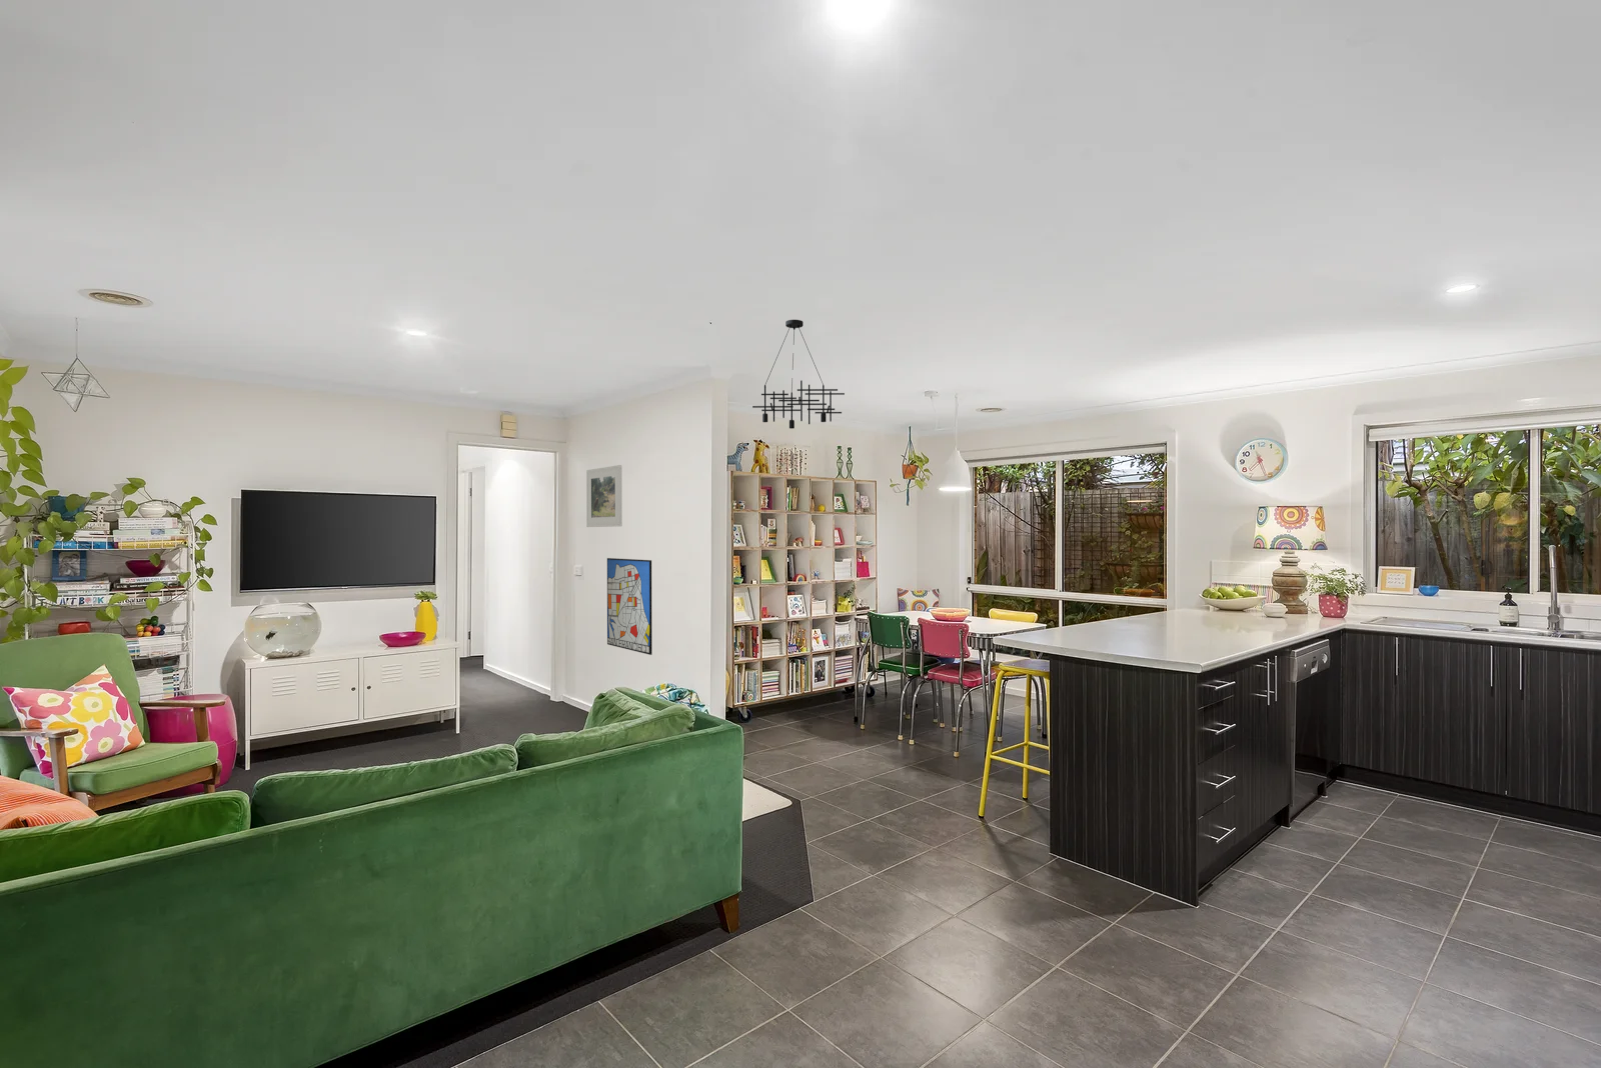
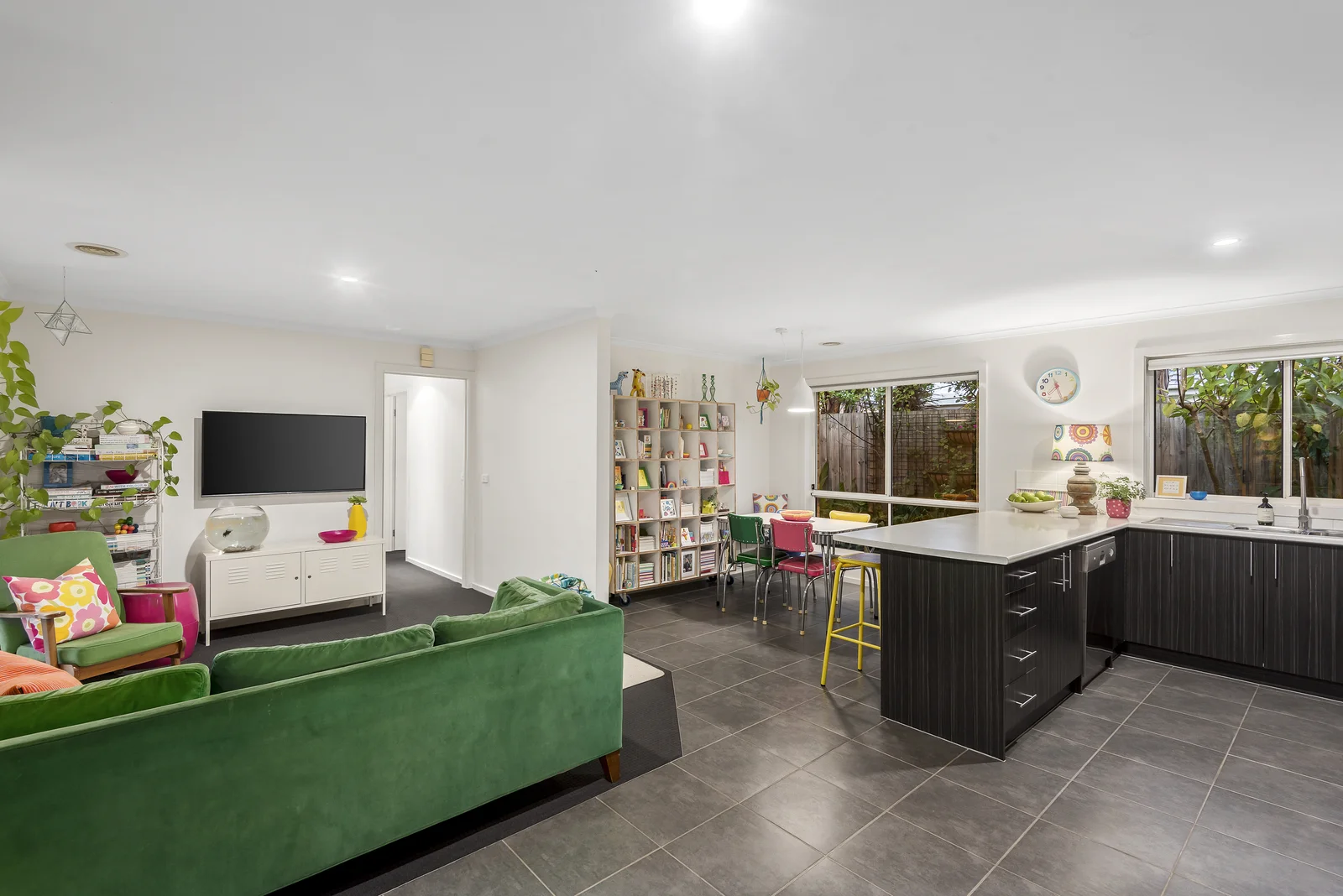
- chandelier [751,319,845,430]
- wall art [607,557,653,656]
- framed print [585,464,623,528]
